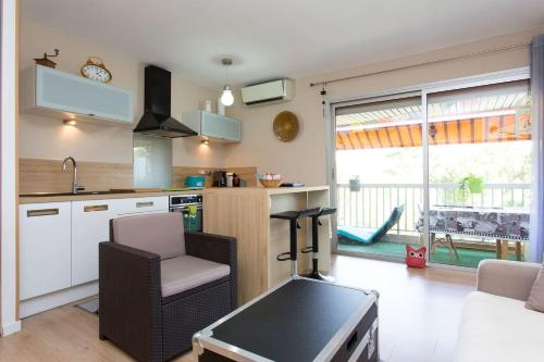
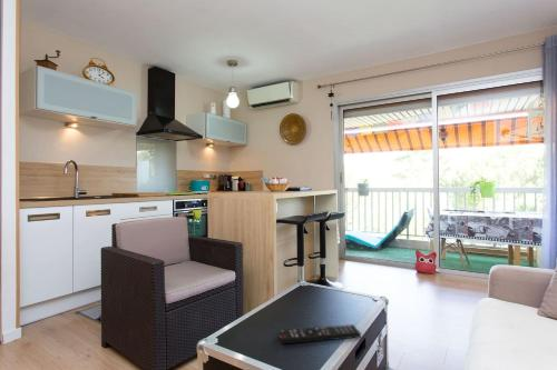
+ remote control [278,323,362,346]
